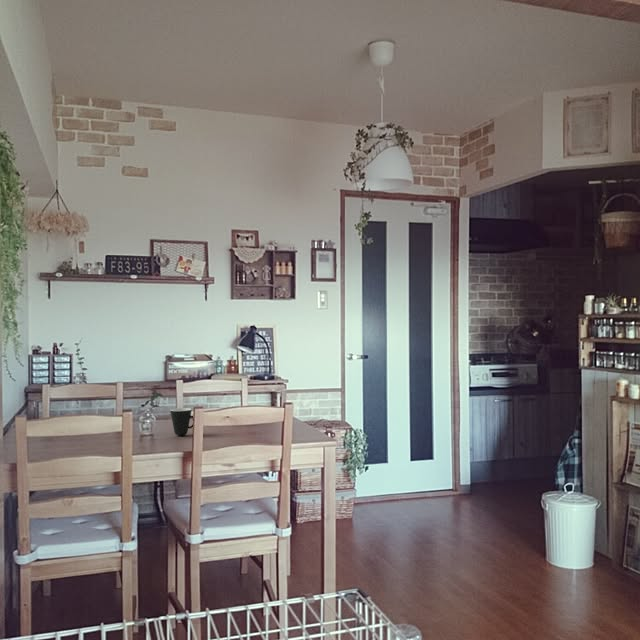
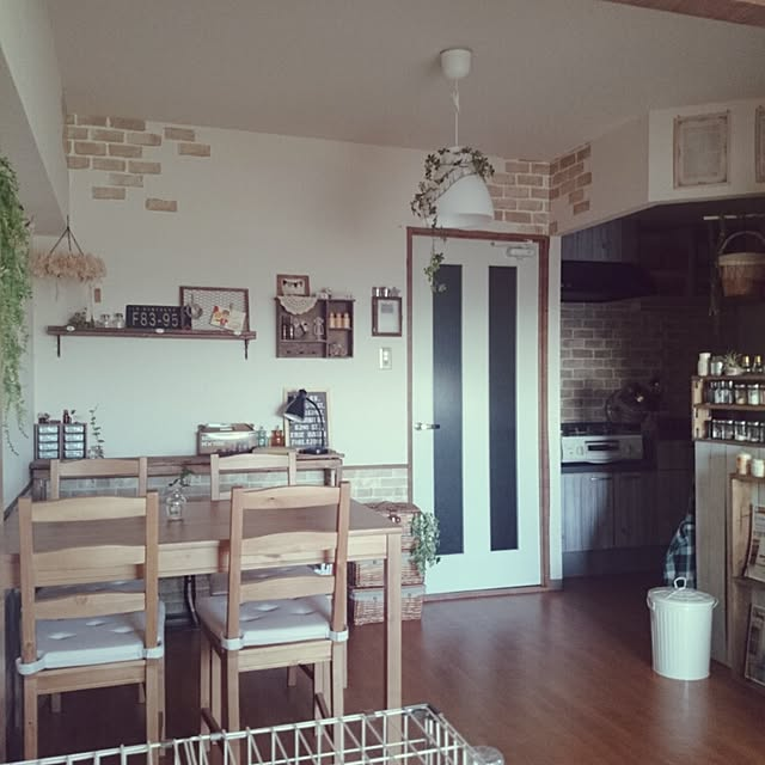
- mug [169,407,194,436]
